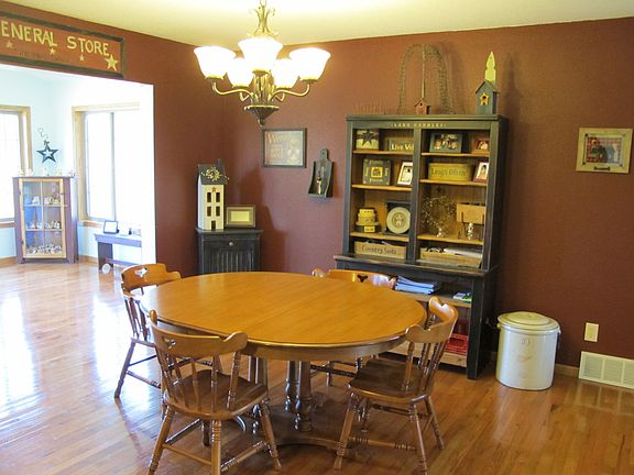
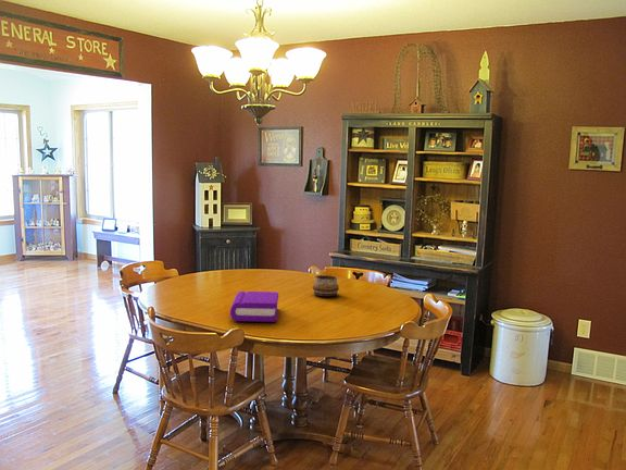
+ book [229,290,279,323]
+ decorative bowl [312,274,340,297]
